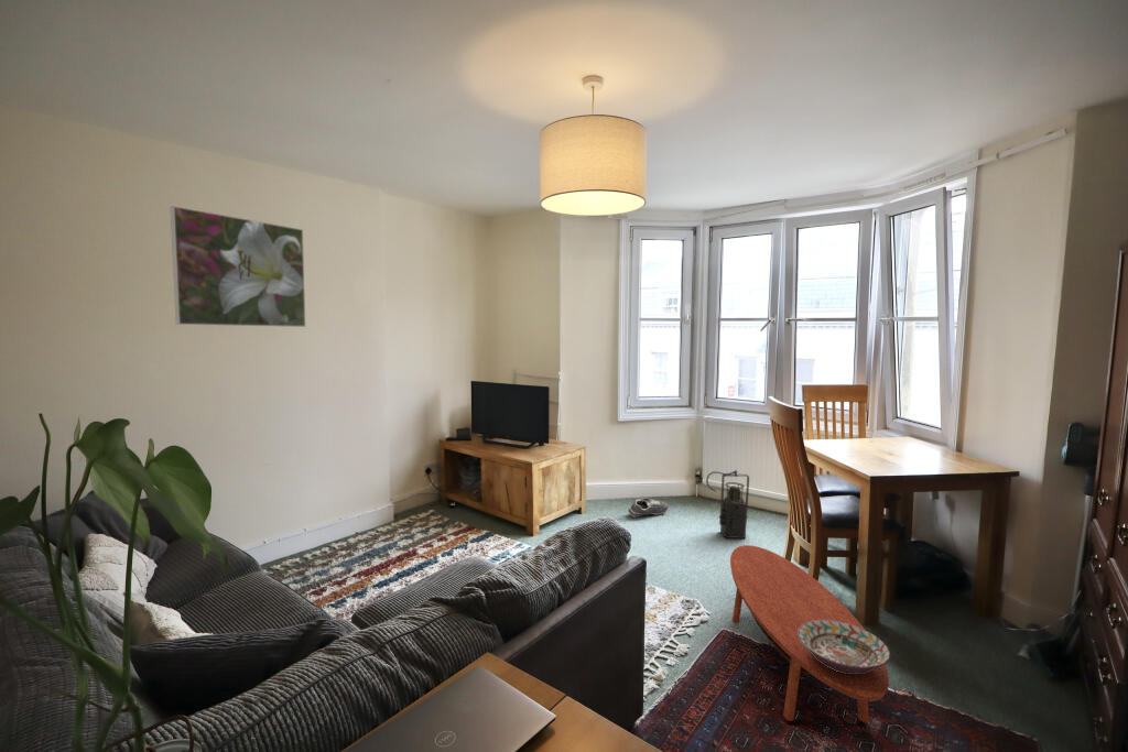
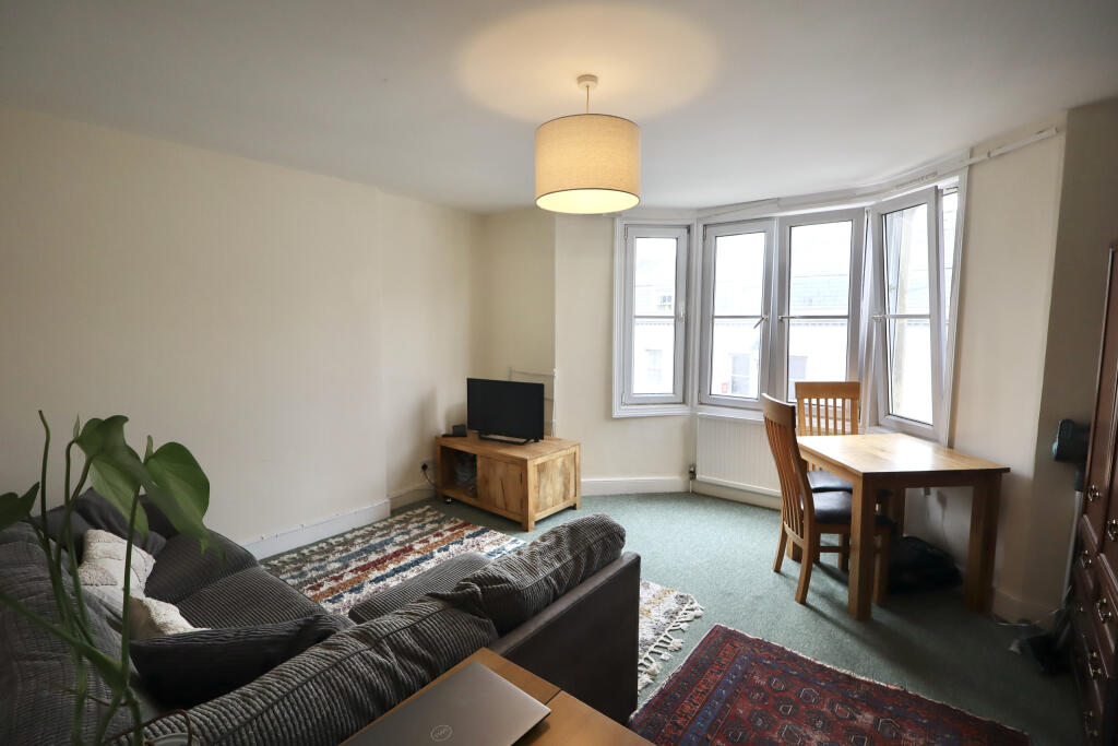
- decorative bowl [798,620,892,674]
- shoe [627,497,669,519]
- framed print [170,205,306,328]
- coffee table [729,544,890,723]
- lantern [705,469,750,540]
